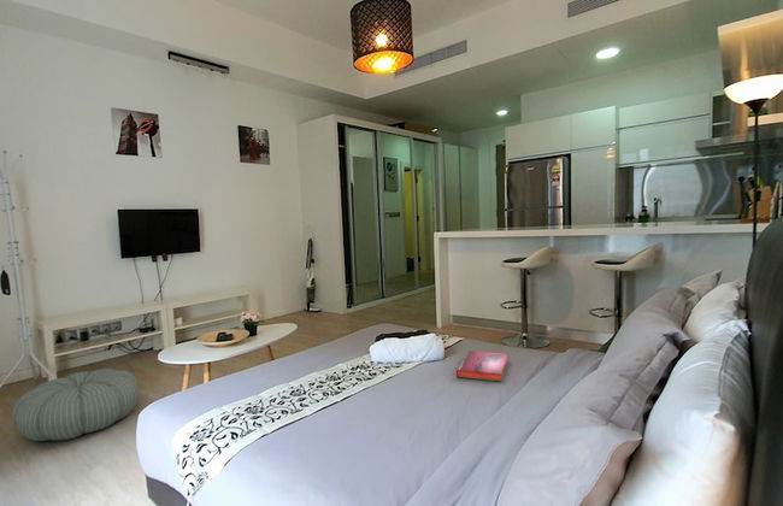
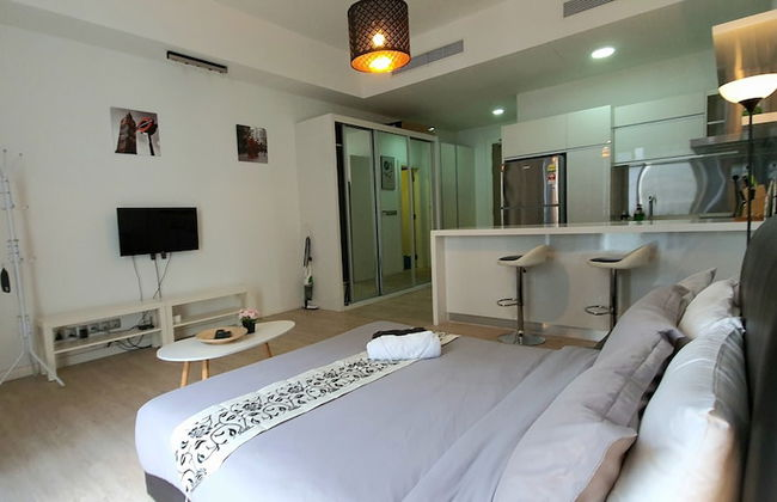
- pouf [12,367,140,442]
- hardback book [455,349,510,383]
